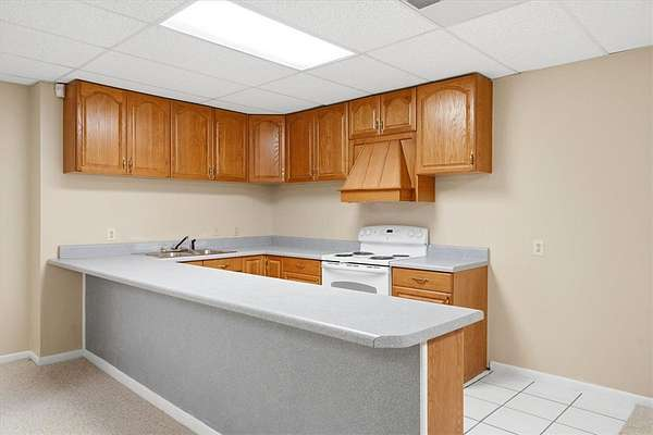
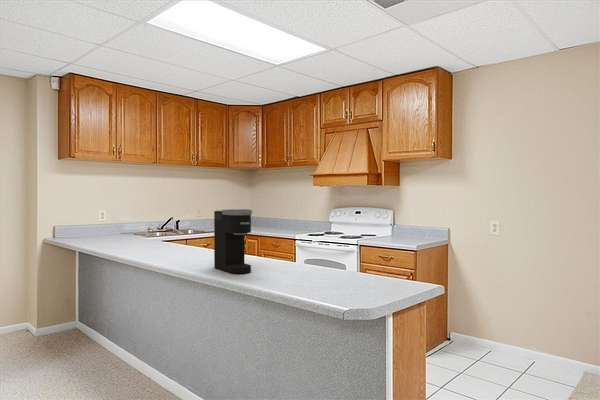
+ coffee maker [213,208,253,275]
